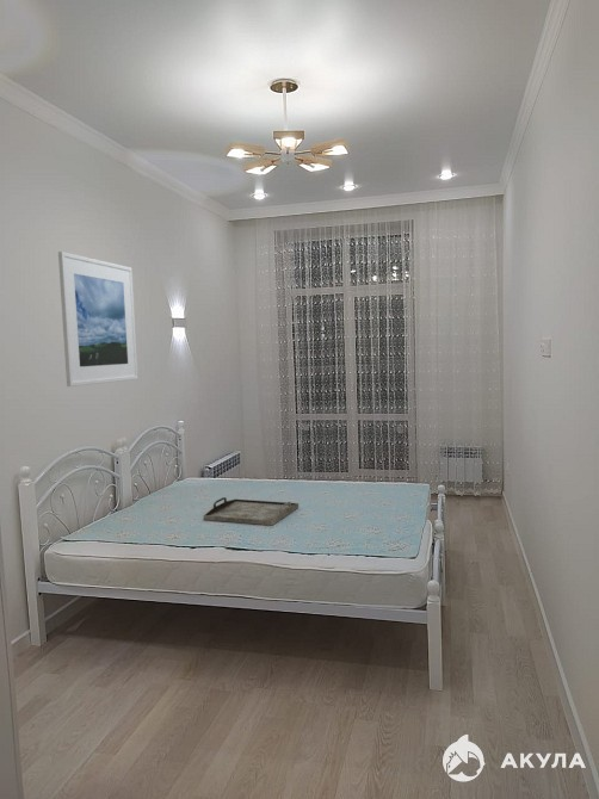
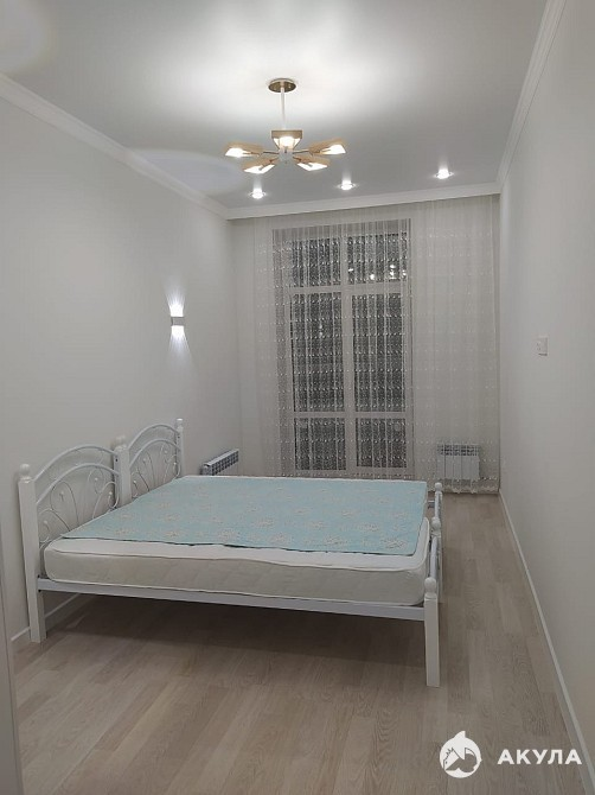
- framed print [57,250,138,388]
- serving tray [202,496,300,527]
